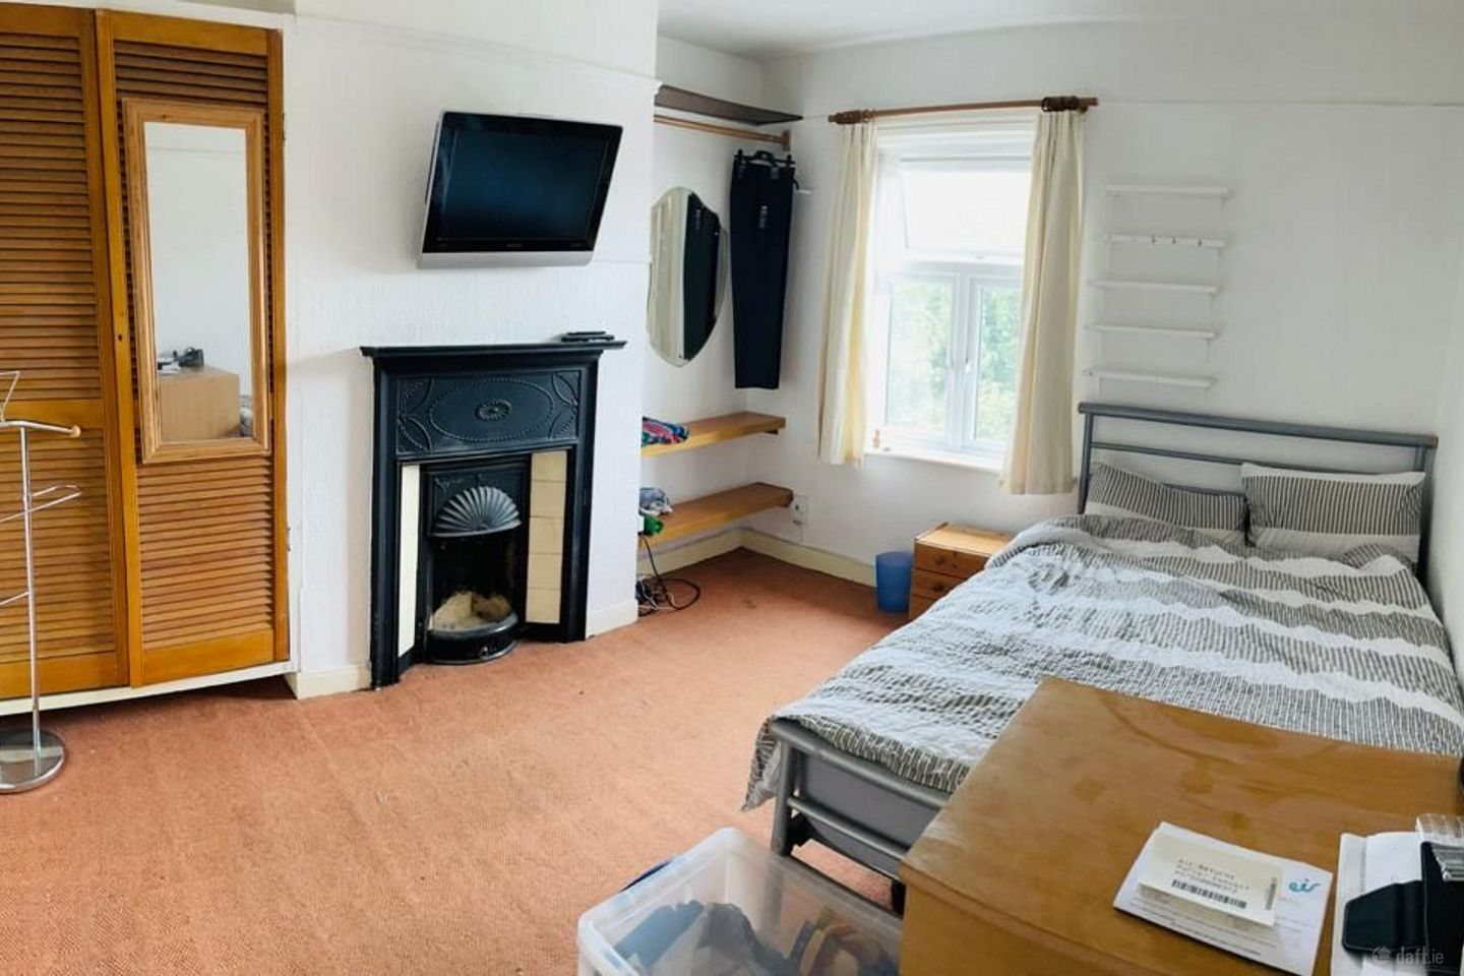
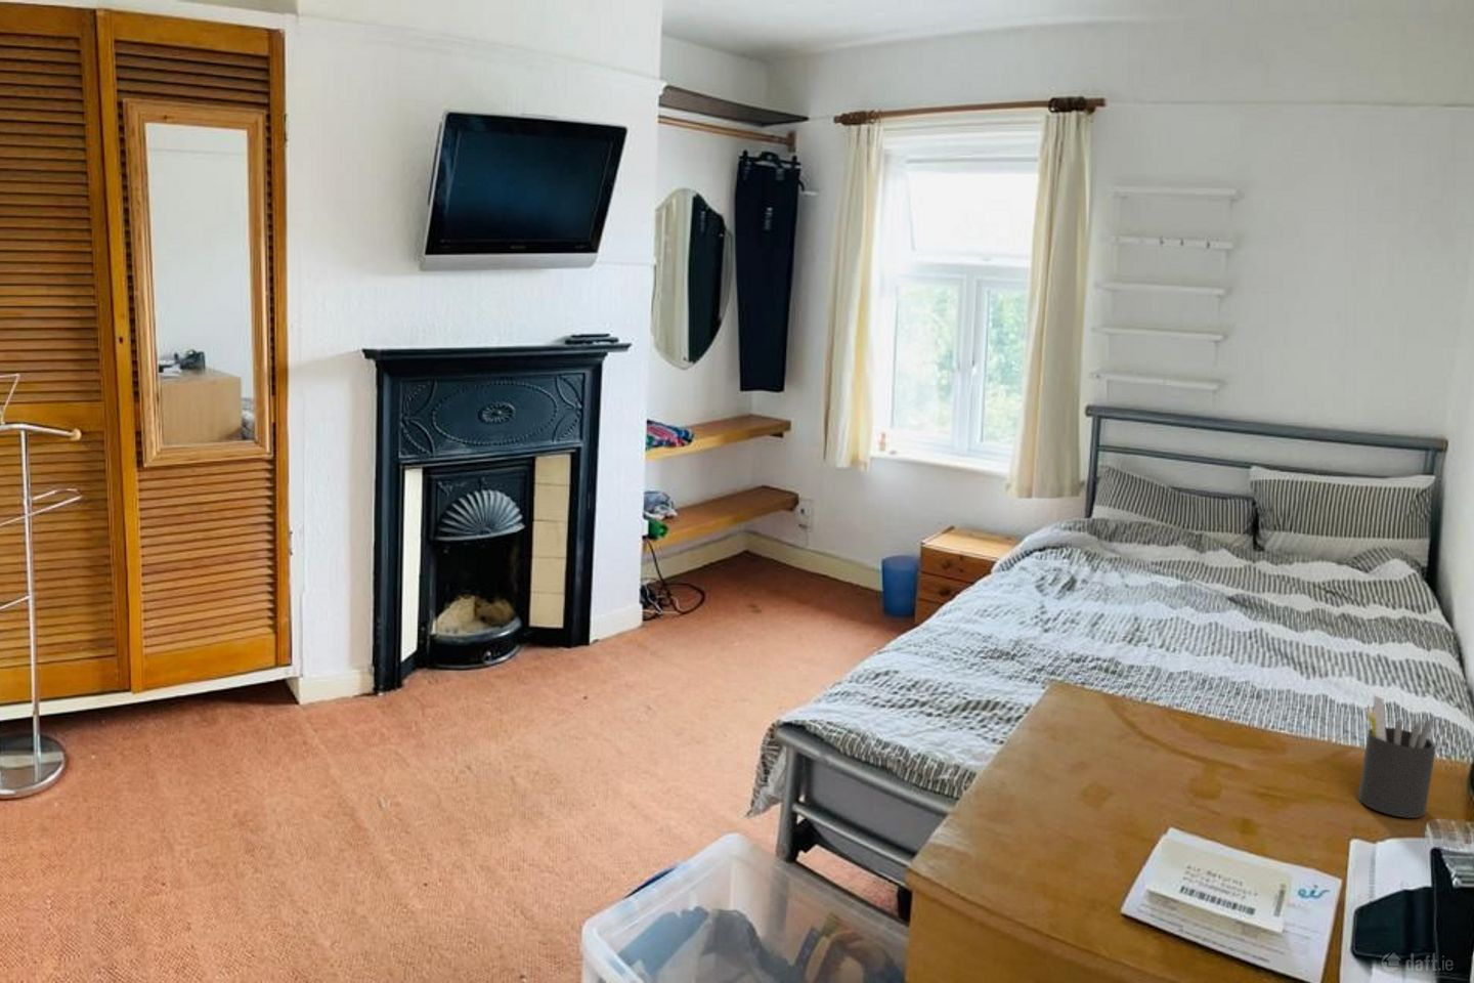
+ pen holder [1358,694,1437,820]
